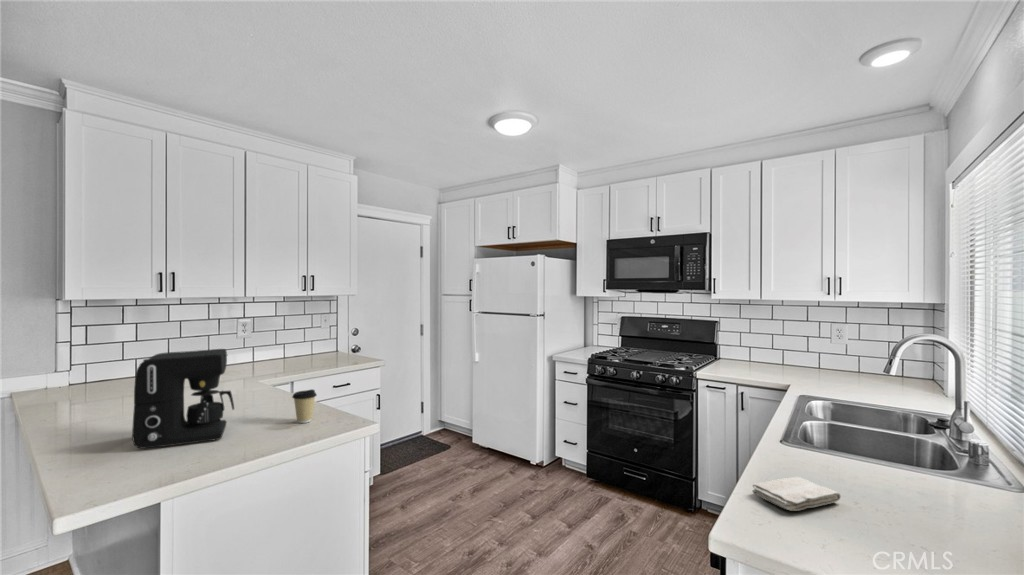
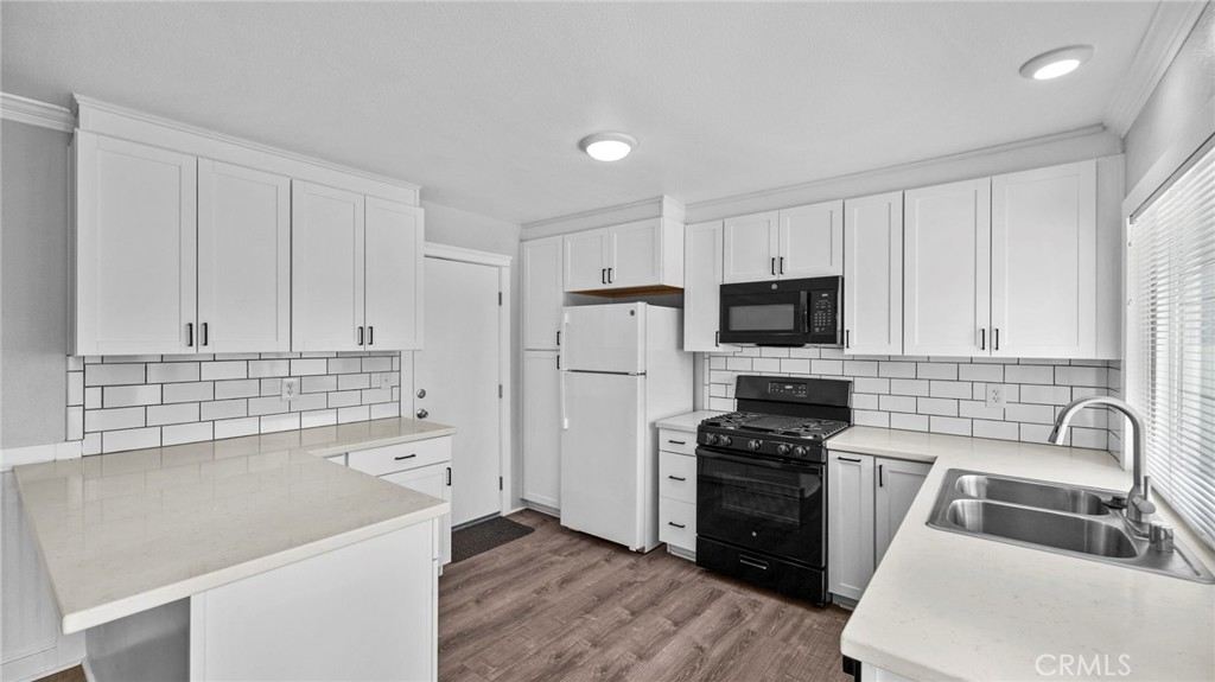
- coffee cup [291,388,318,424]
- washcloth [751,476,842,512]
- coffee maker [131,348,235,450]
